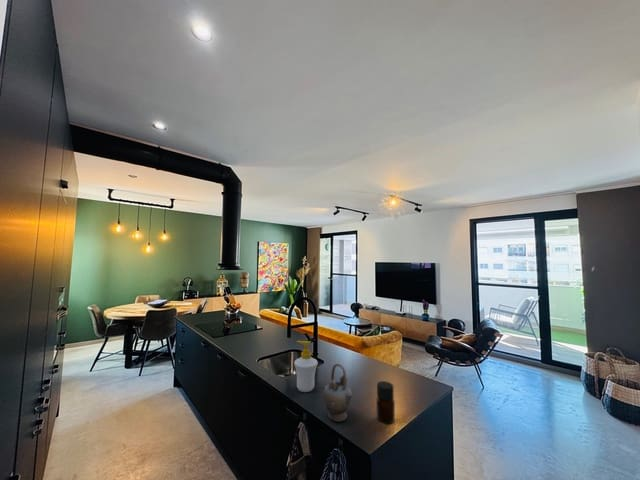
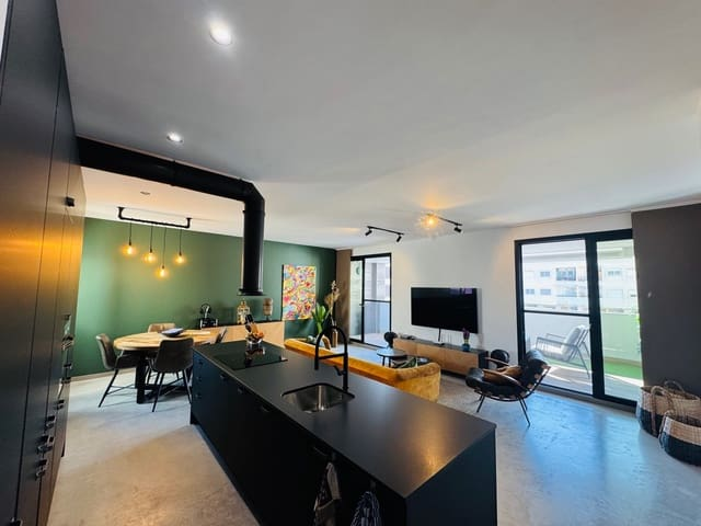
- soap bottle [293,340,319,393]
- teapot [322,363,354,422]
- bottle [375,380,396,425]
